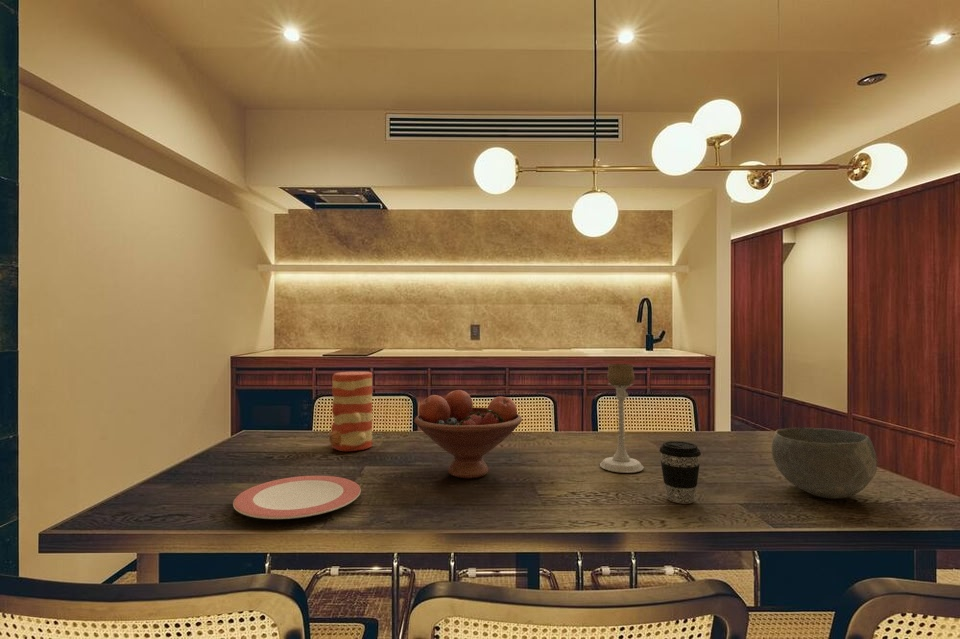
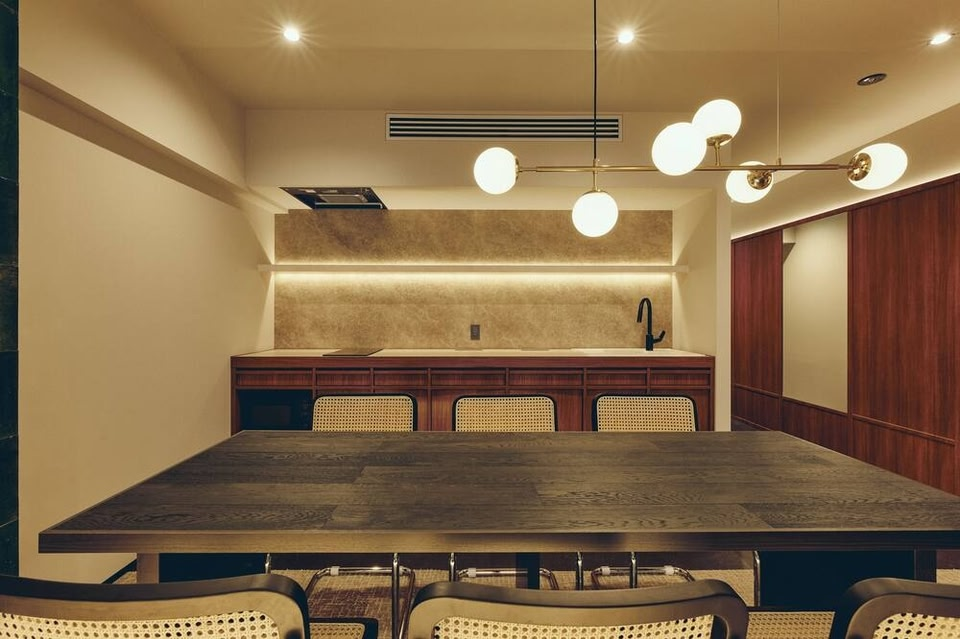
- coffee cup [659,440,702,504]
- vase [328,371,373,452]
- plate [232,475,362,520]
- bowl [771,427,878,500]
- candle holder [599,363,645,474]
- fruit bowl [413,389,523,479]
